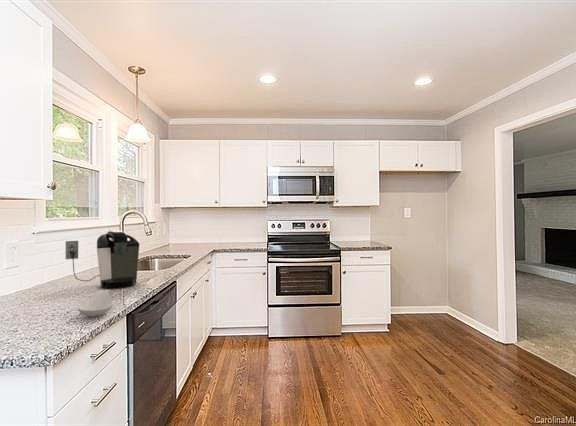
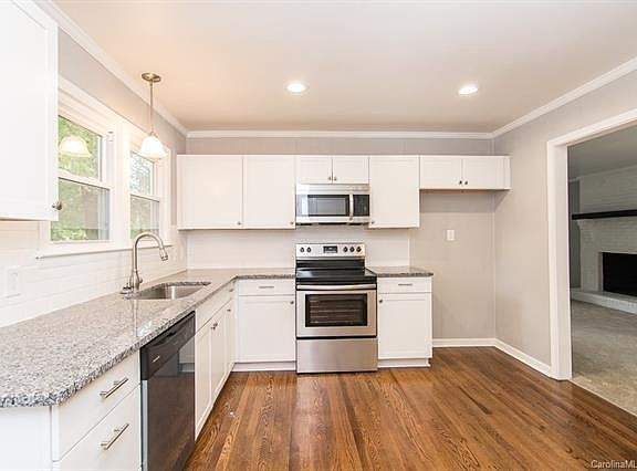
- coffee maker [65,229,140,289]
- spoon rest [77,289,114,318]
